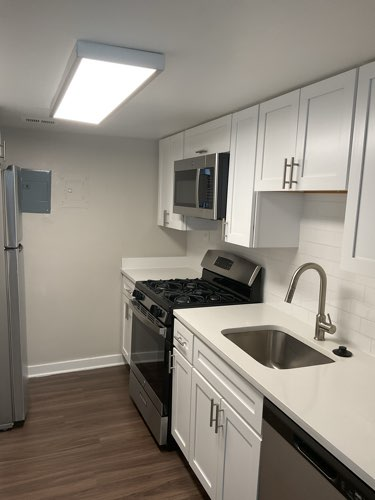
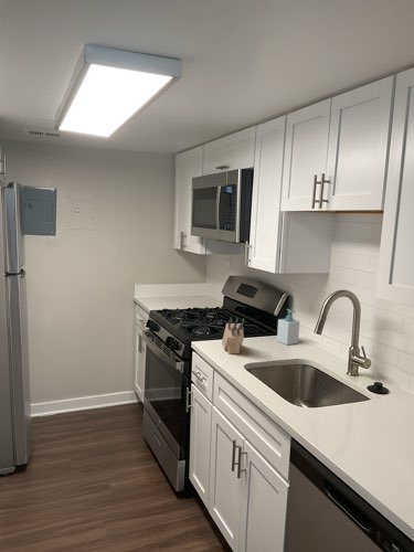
+ soap bottle [276,308,300,346]
+ knife block [221,317,245,354]
